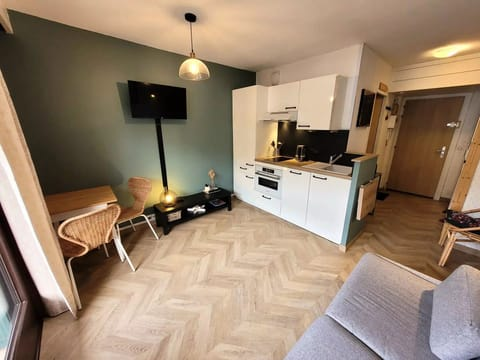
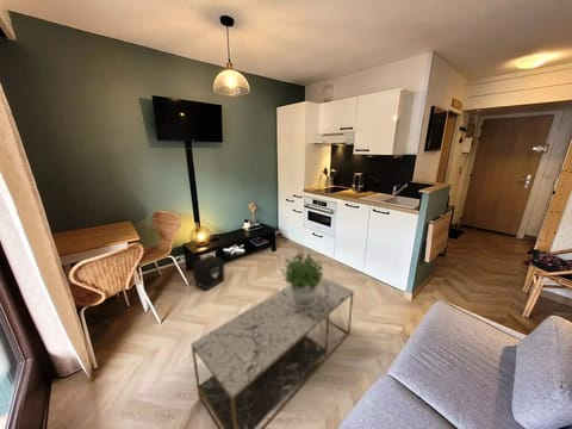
+ potted plant [280,250,324,307]
+ air purifier [192,254,226,291]
+ coffee table [189,276,355,429]
